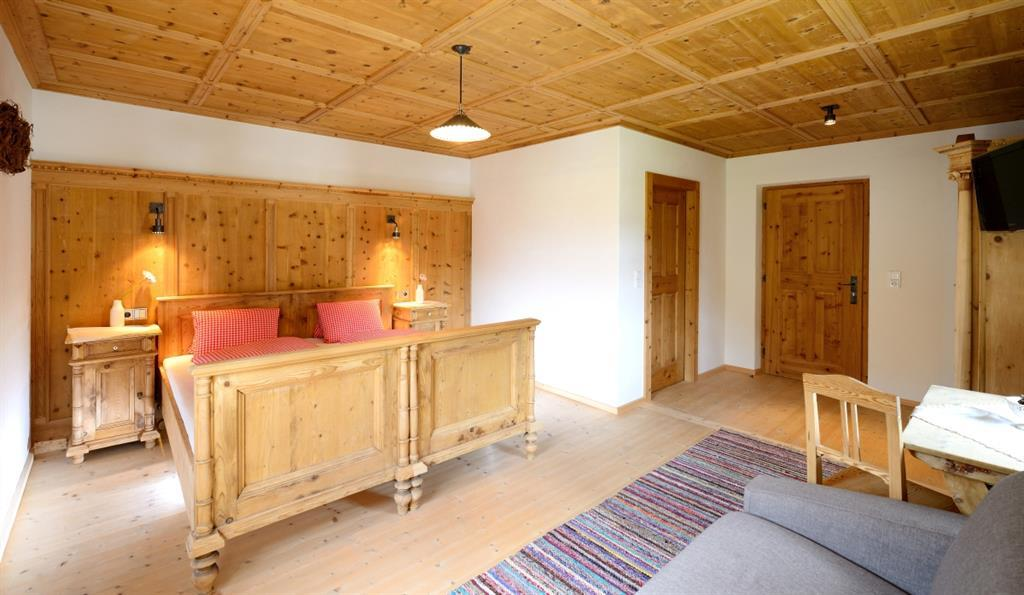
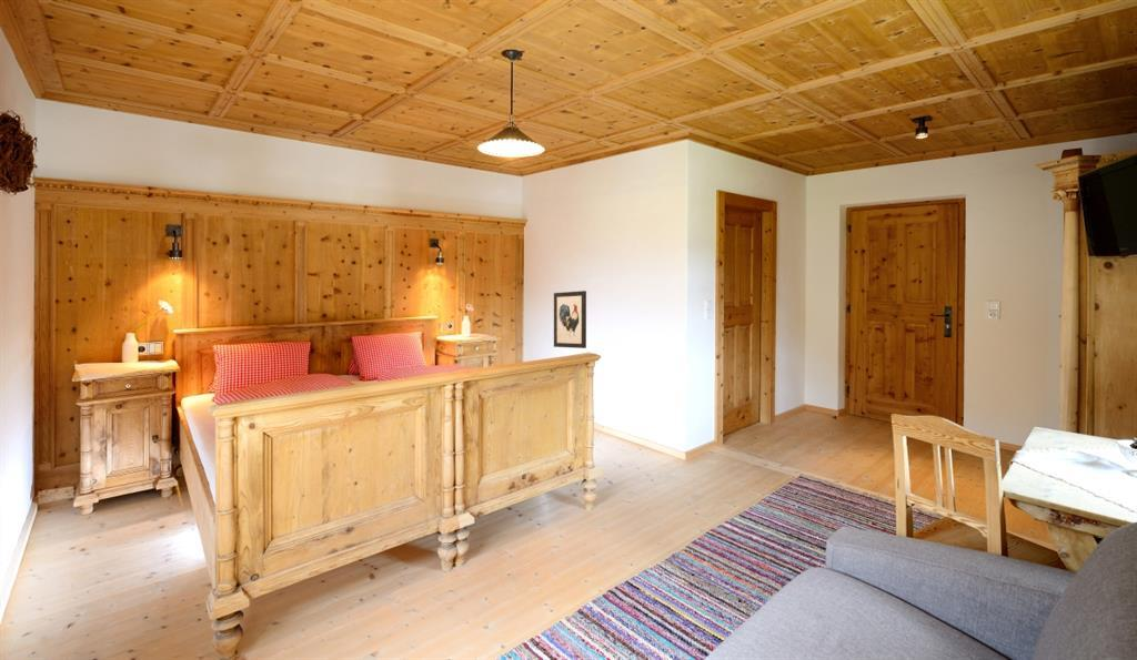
+ wall art [553,290,587,349]
